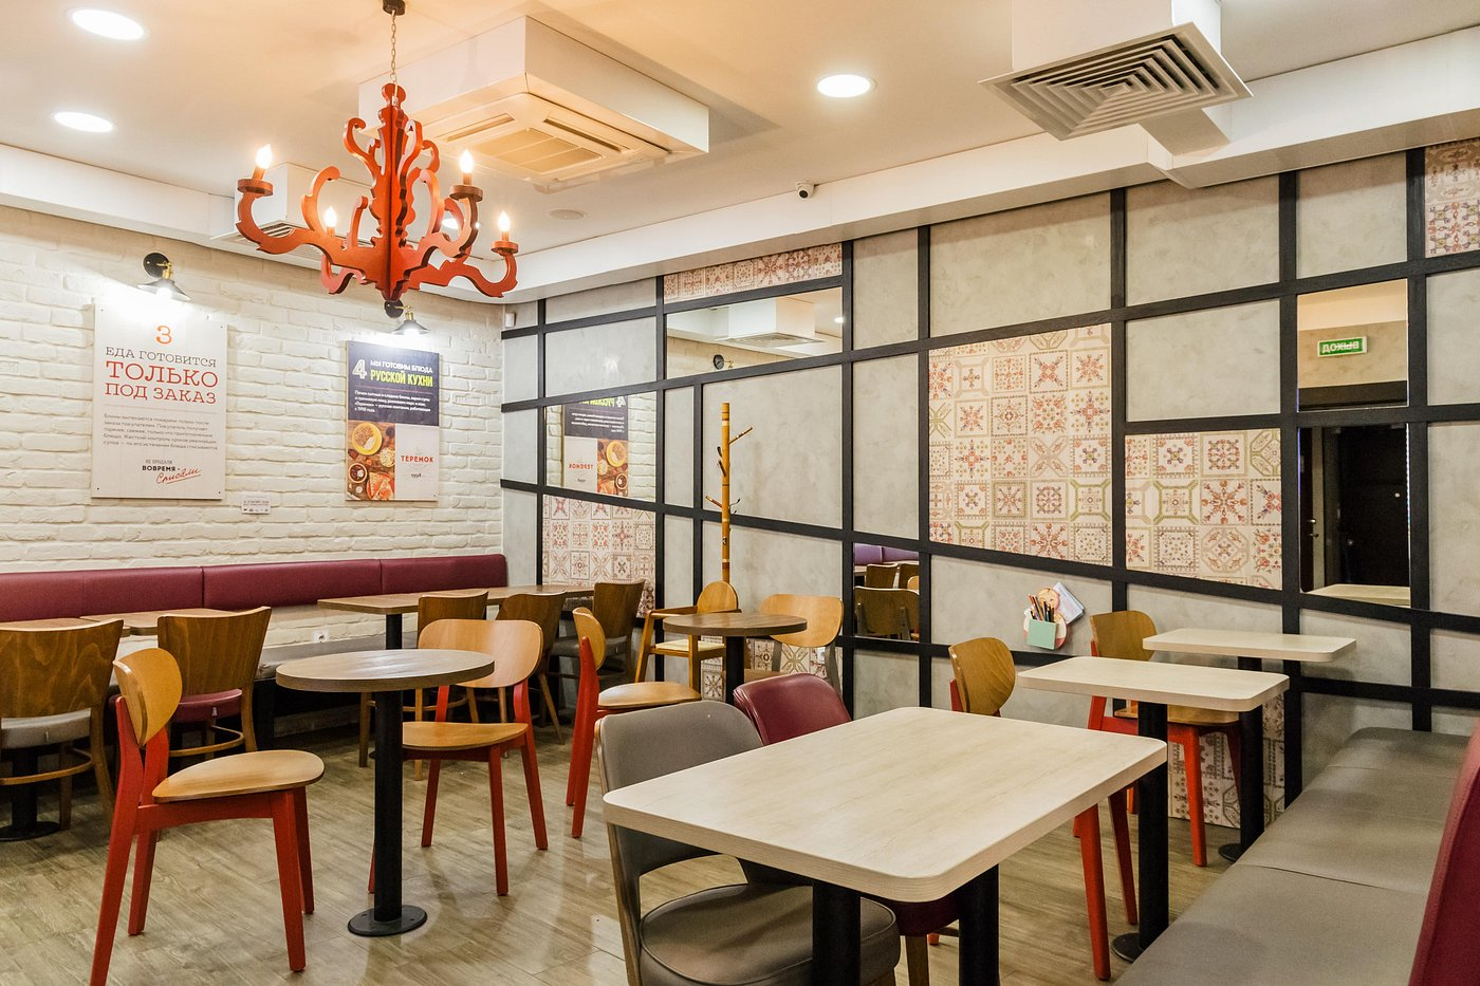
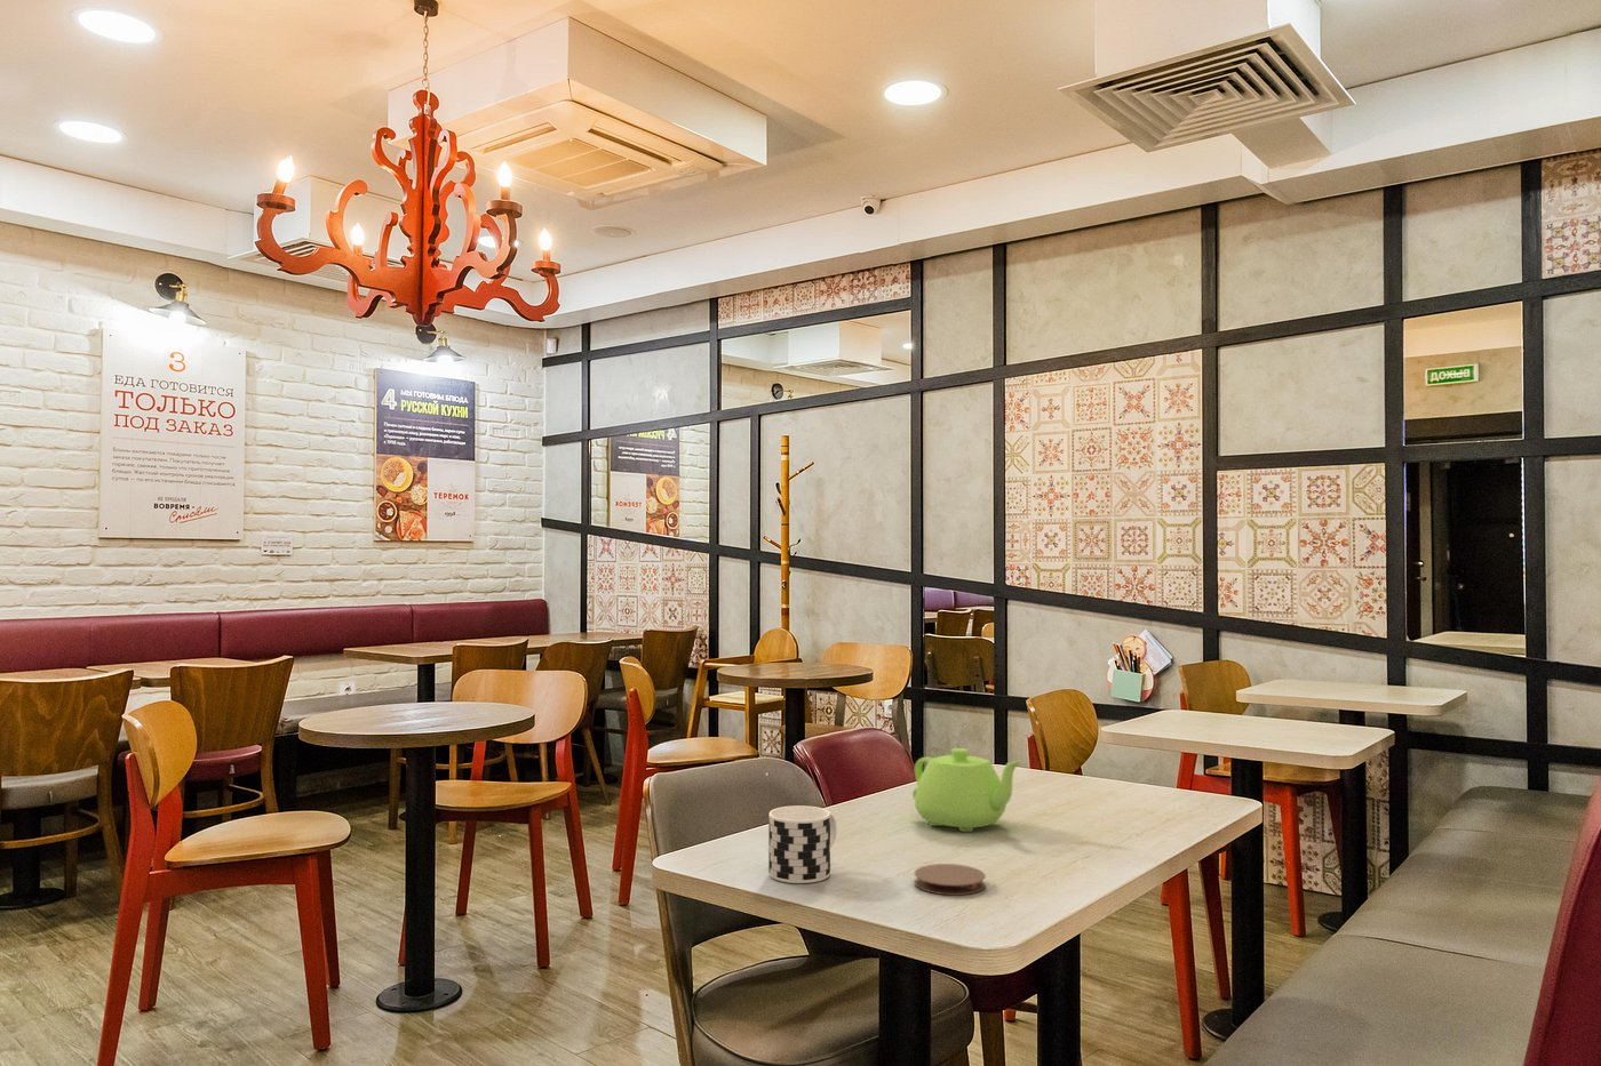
+ cup [768,804,838,884]
+ coaster [914,863,987,897]
+ teapot [912,747,1024,833]
